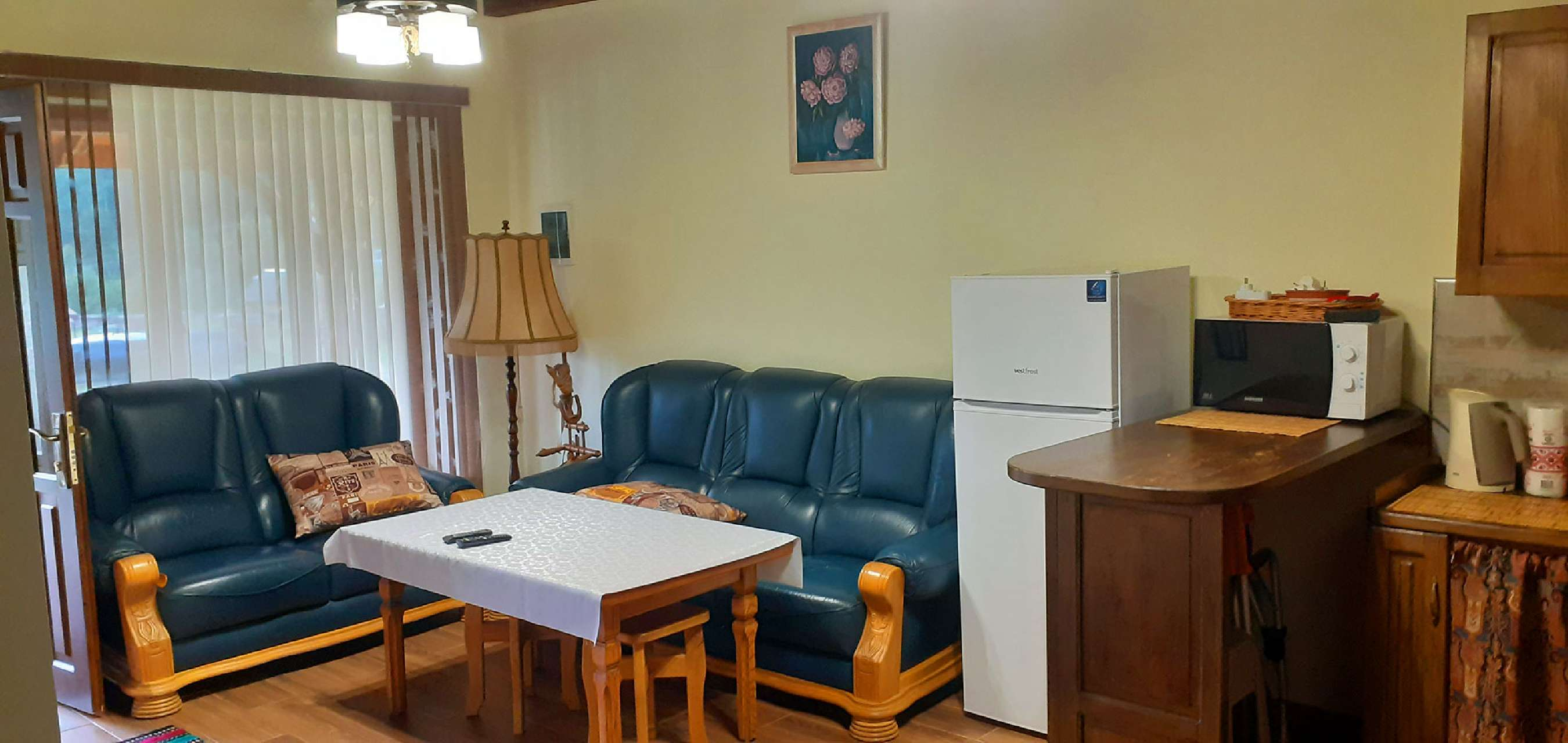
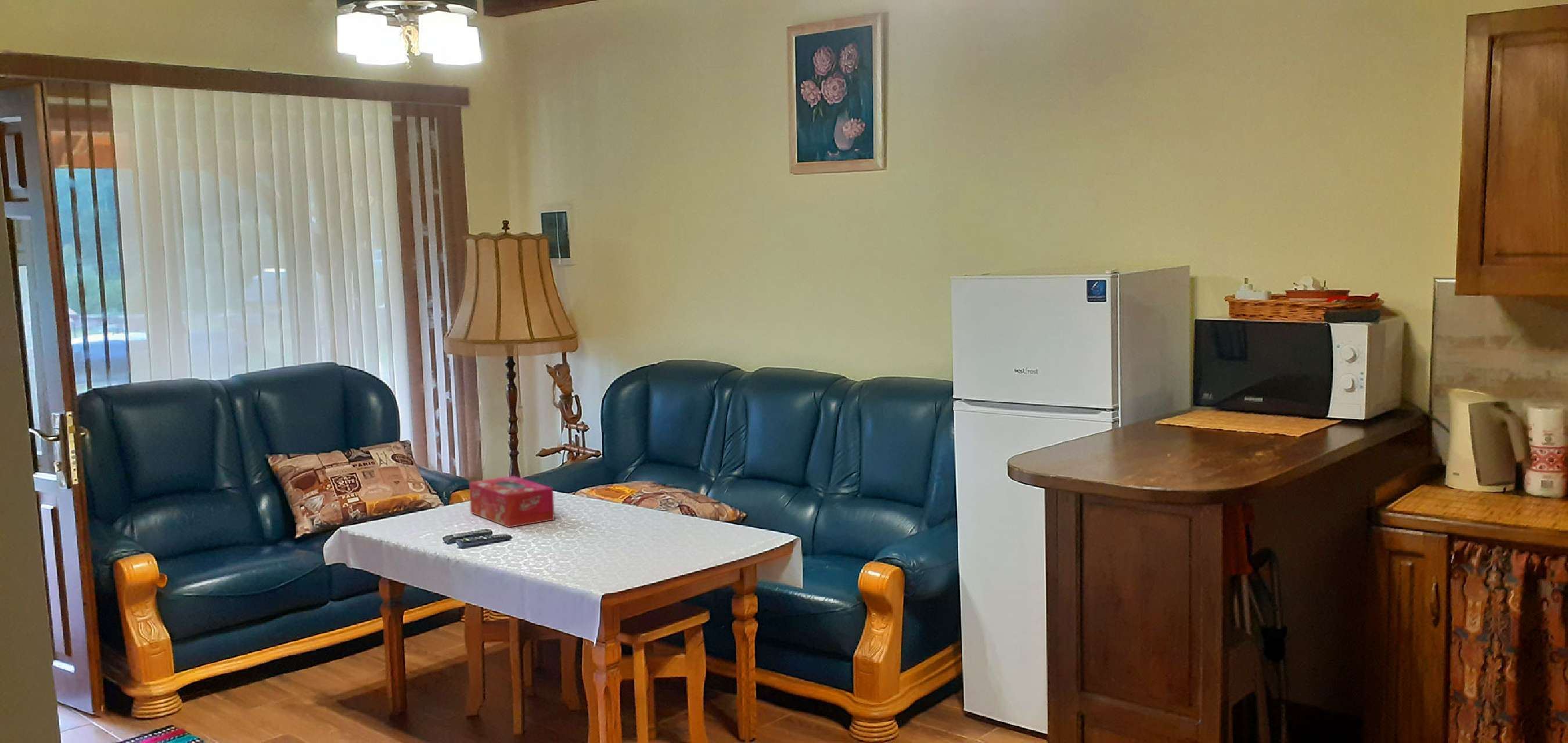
+ tissue box [469,475,555,528]
